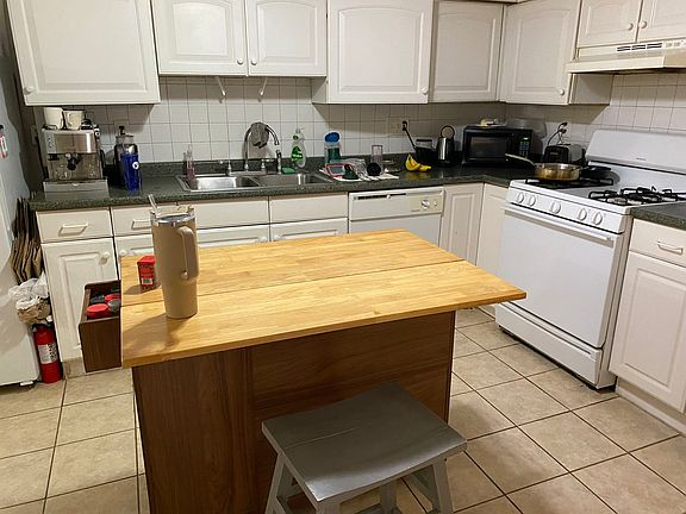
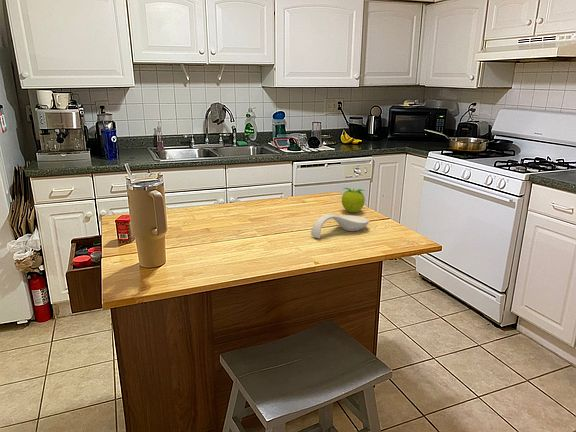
+ spoon rest [310,213,370,239]
+ fruit [341,187,366,214]
